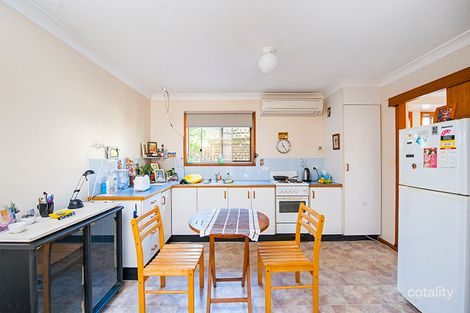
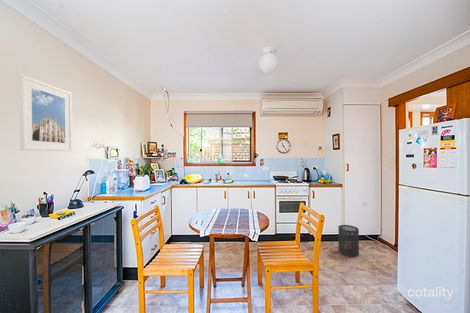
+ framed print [18,73,73,152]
+ trash can [337,224,360,258]
